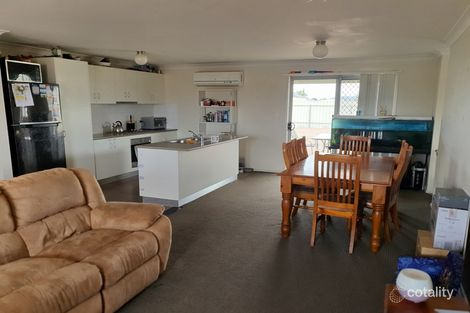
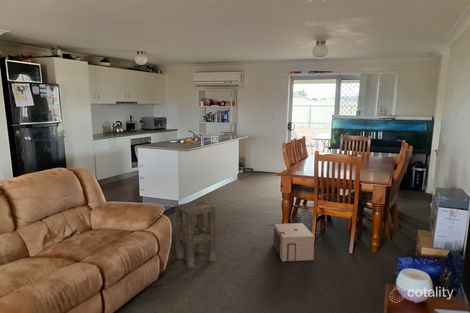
+ side table [174,200,216,269]
+ cardboard box [273,222,315,262]
